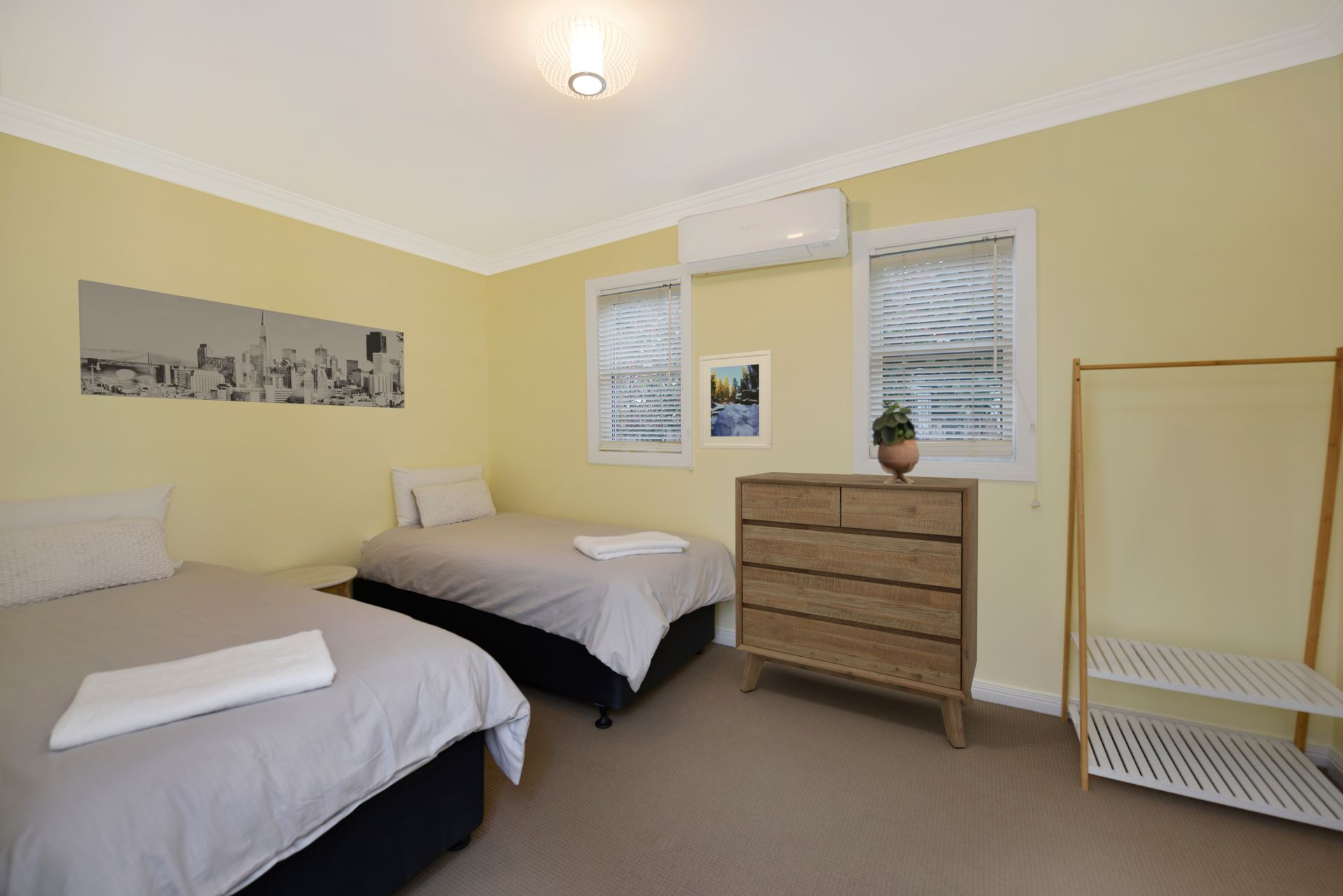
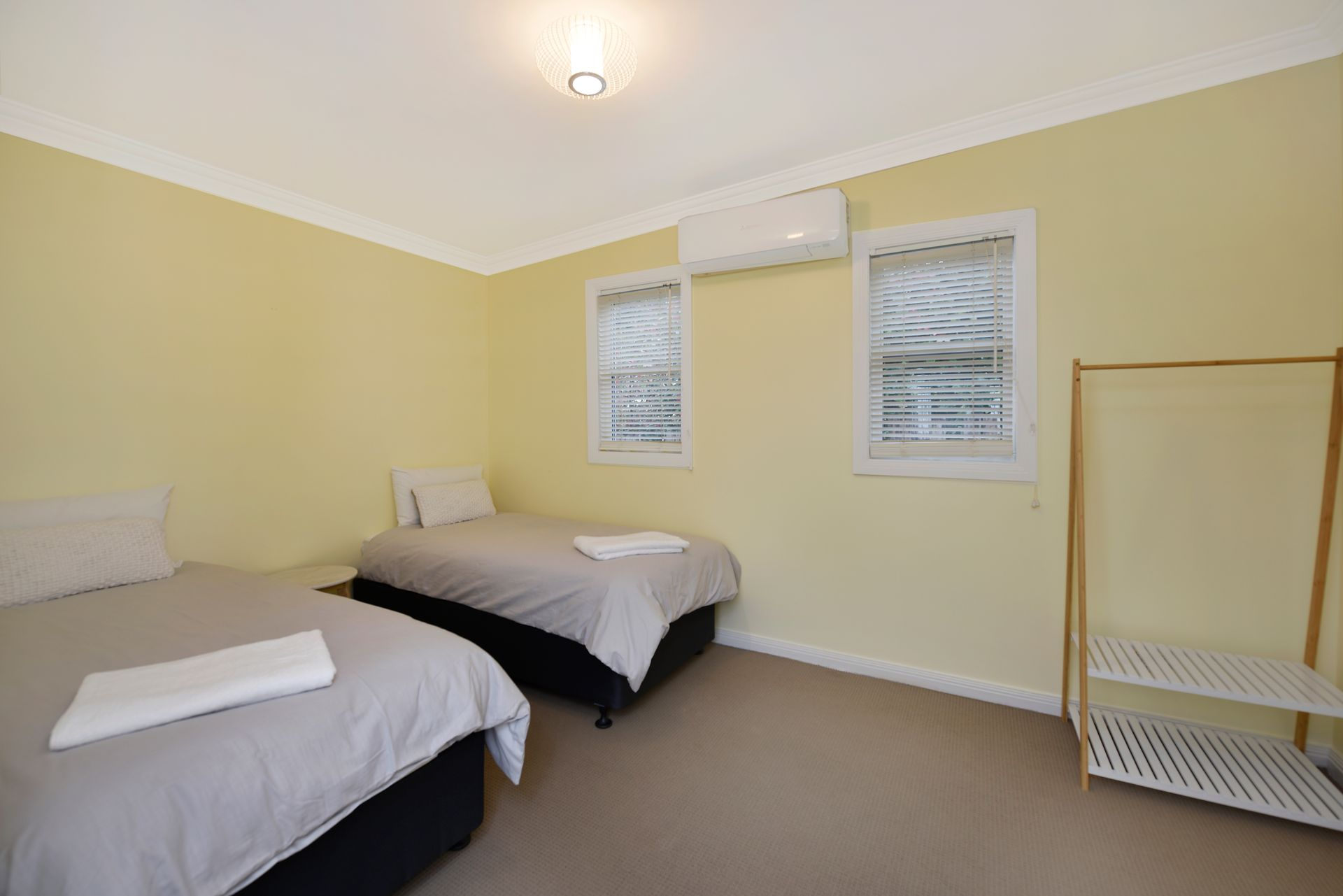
- dresser [734,471,979,748]
- potted plant [872,399,920,484]
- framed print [699,349,773,450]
- wall art [78,278,405,409]
